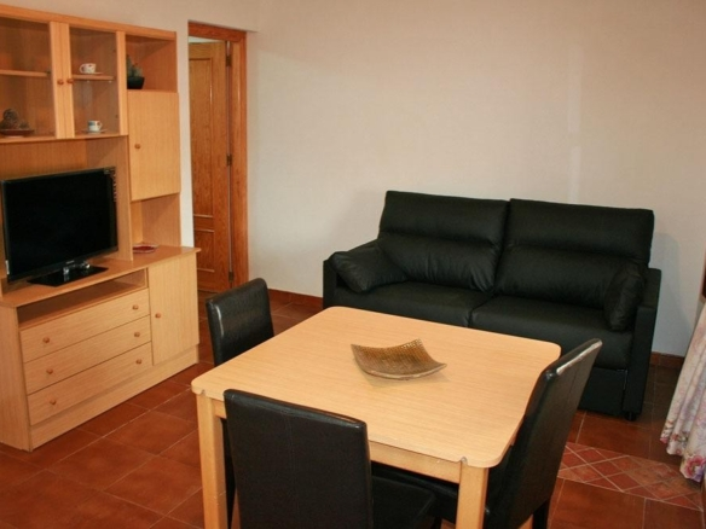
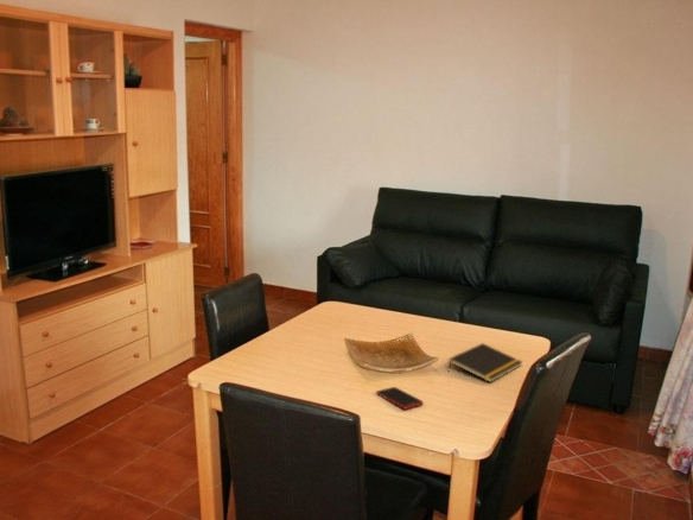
+ cell phone [375,386,425,411]
+ notepad [447,342,523,383]
